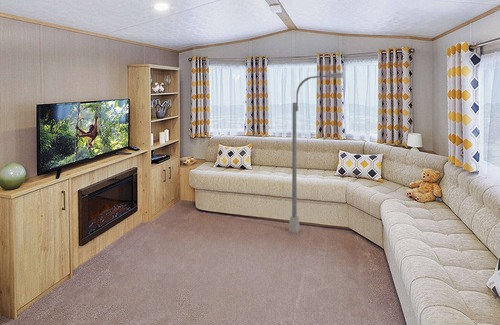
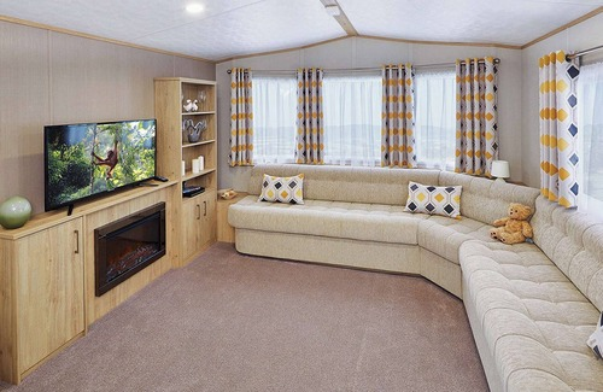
- floor lamp [288,72,345,234]
